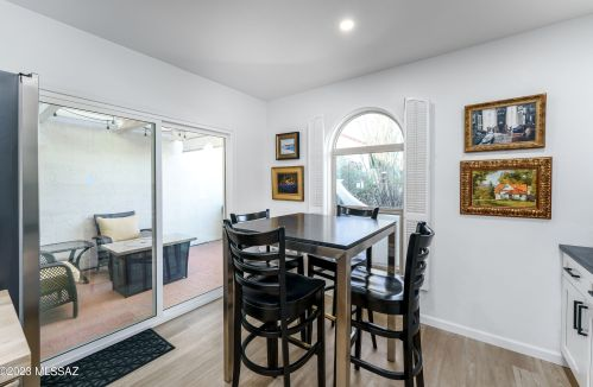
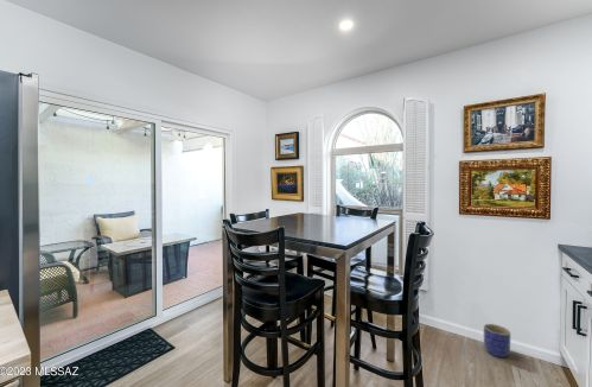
+ planter [483,323,511,359]
